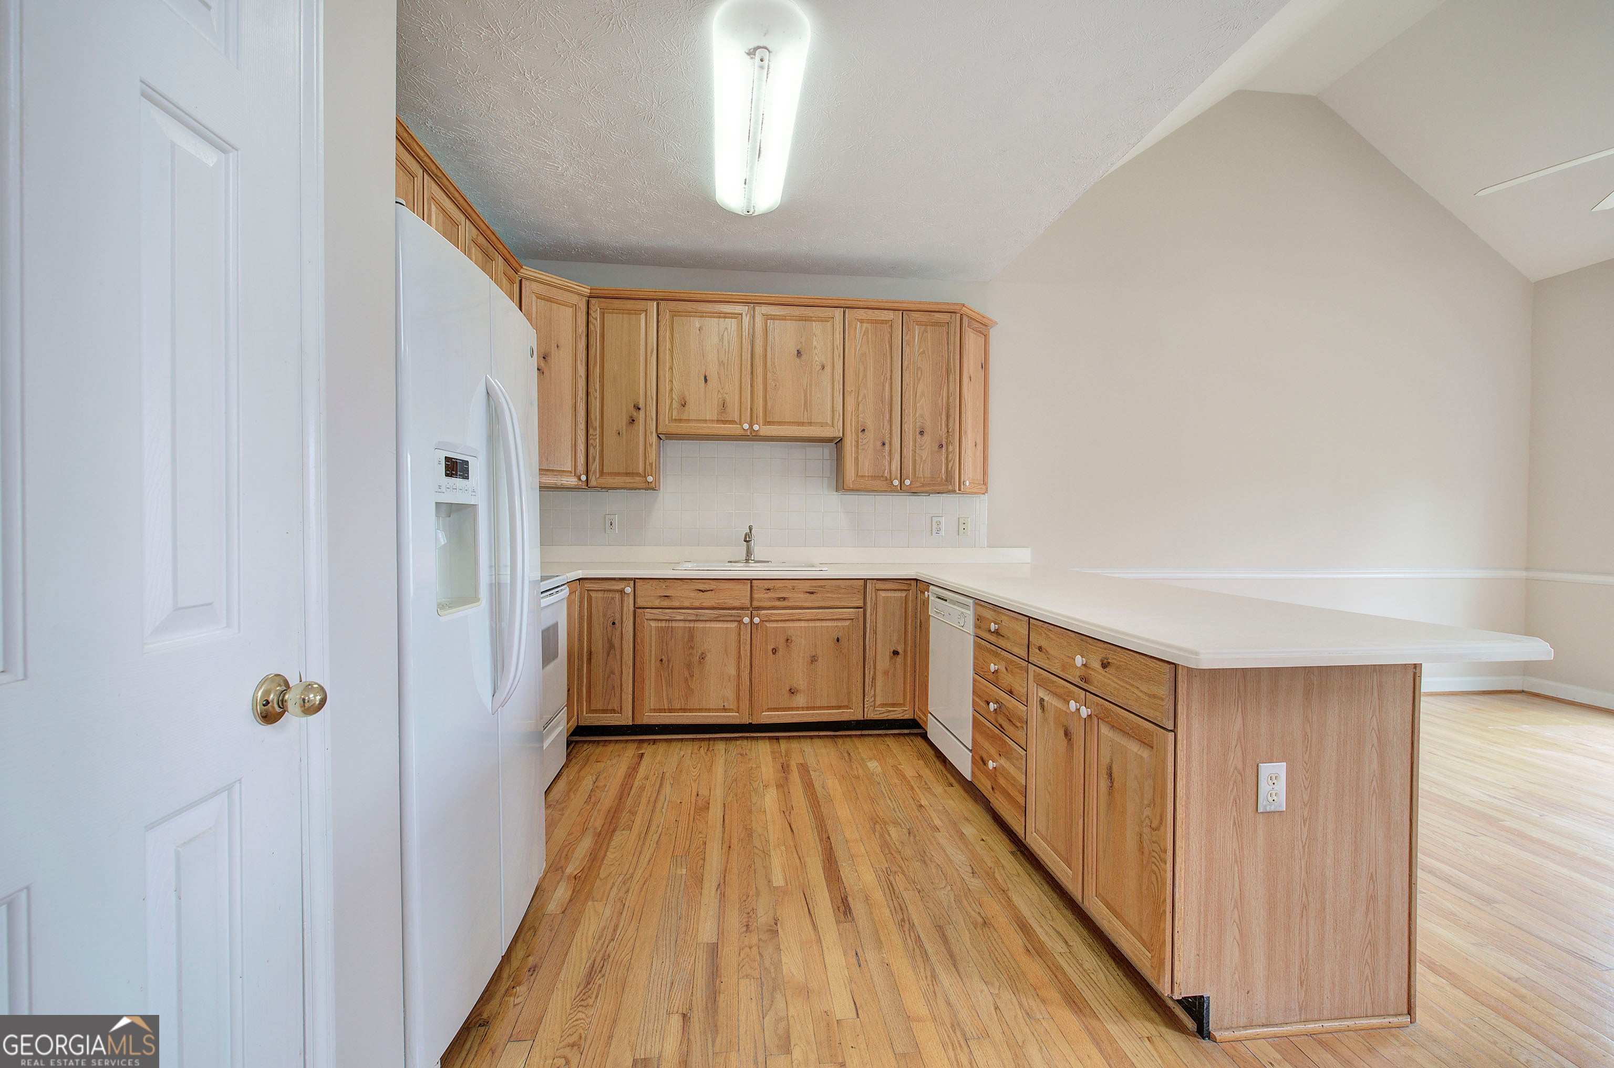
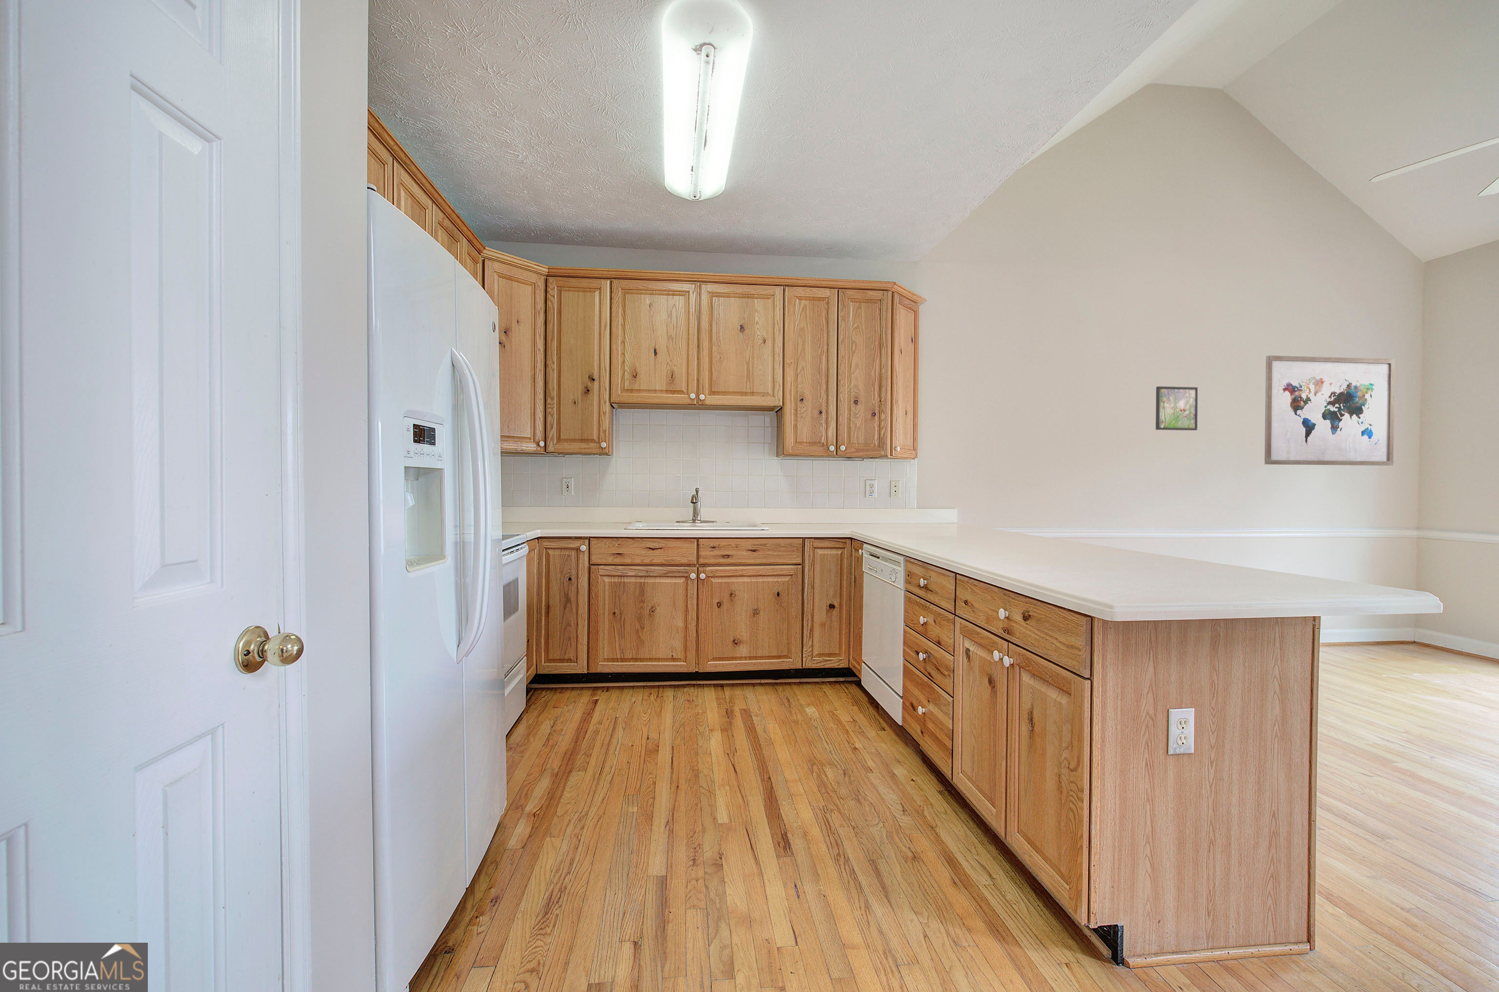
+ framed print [1155,386,1198,431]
+ wall art [1264,355,1396,466]
